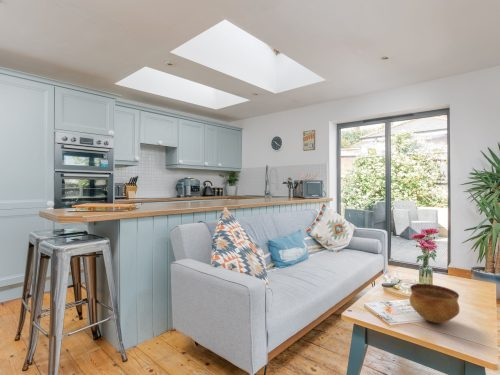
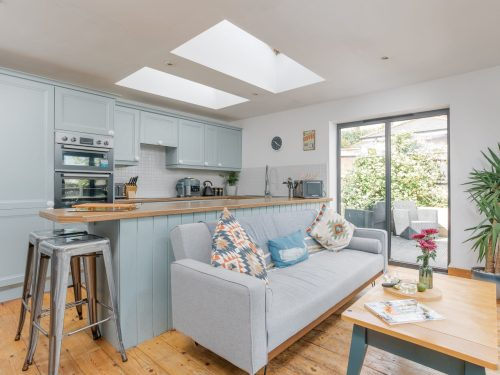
- bowl [409,283,461,324]
